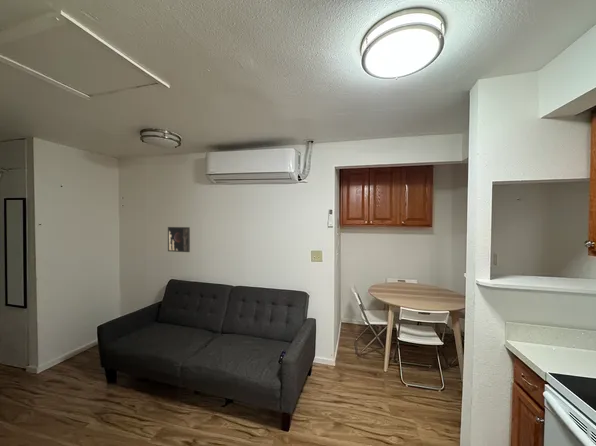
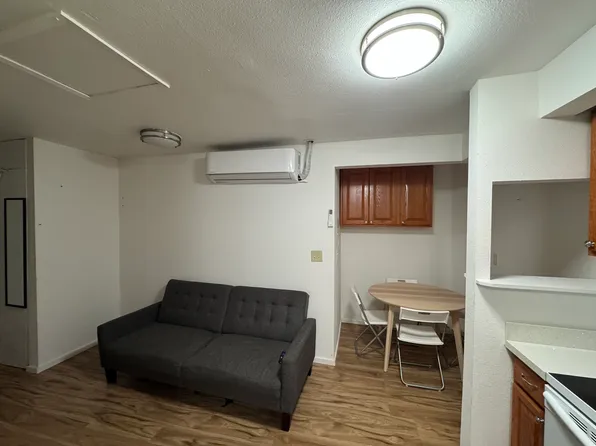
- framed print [167,226,191,253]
